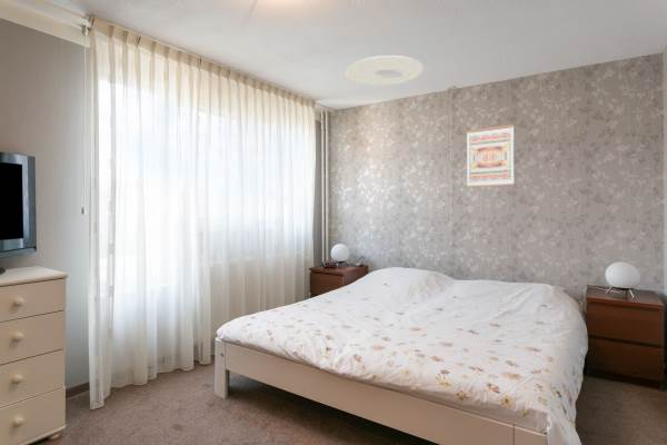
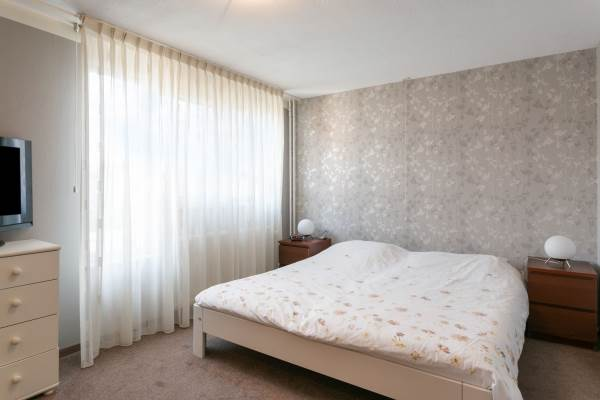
- wall art [466,123,515,188]
- ceiling light [345,55,425,87]
